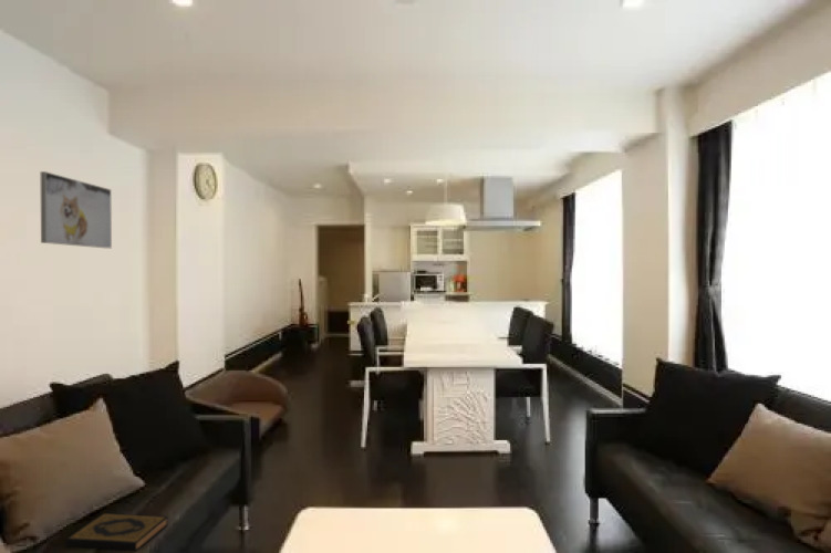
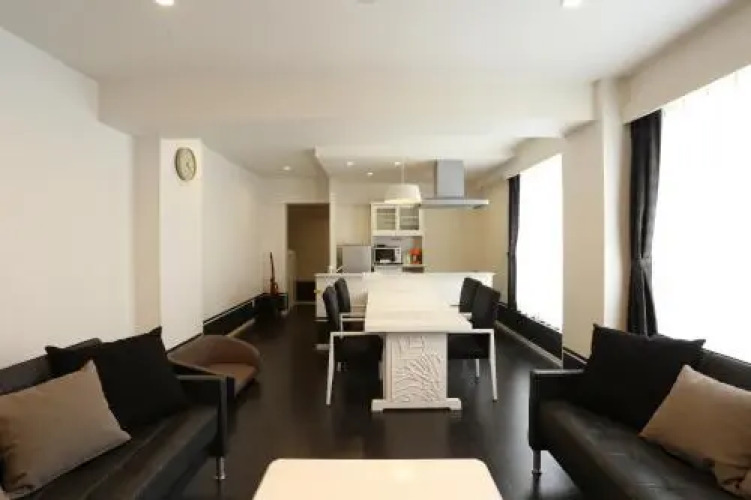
- hardback book [64,512,169,552]
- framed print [39,170,113,250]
